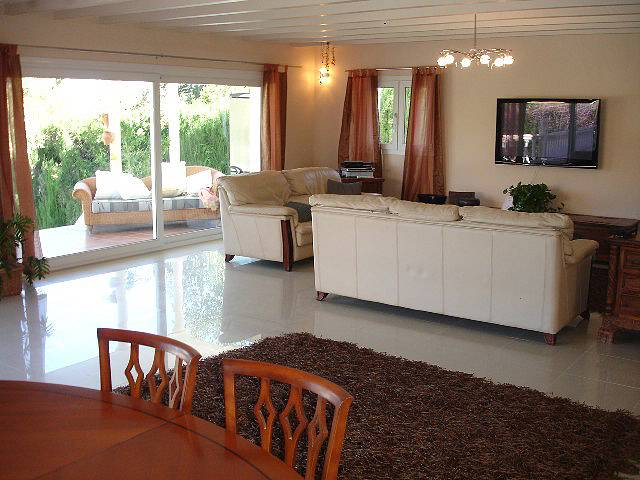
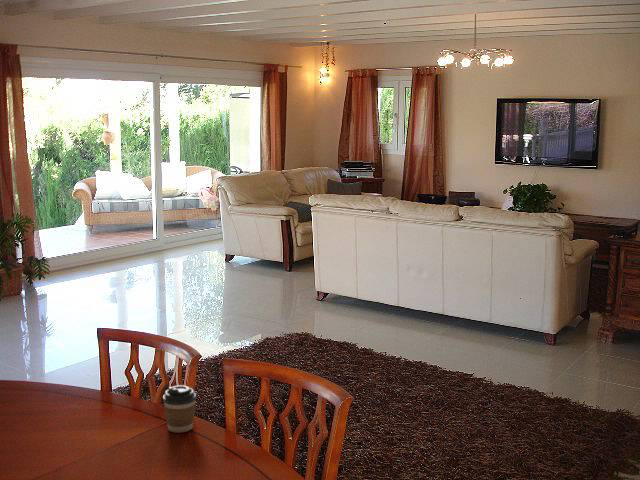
+ coffee cup [162,384,197,434]
